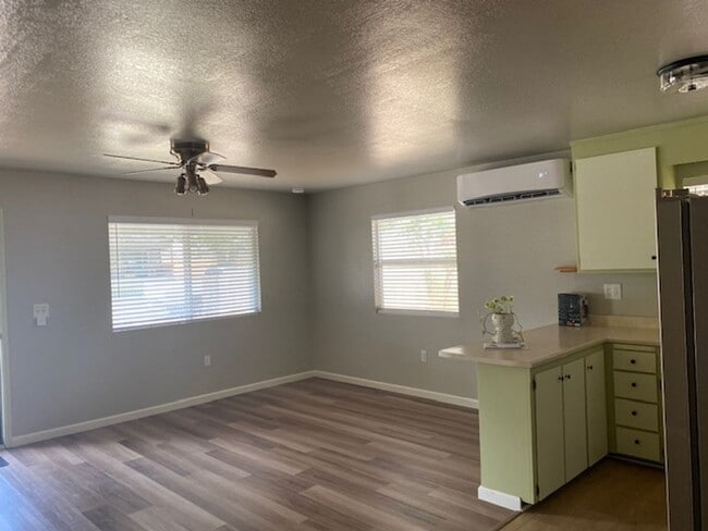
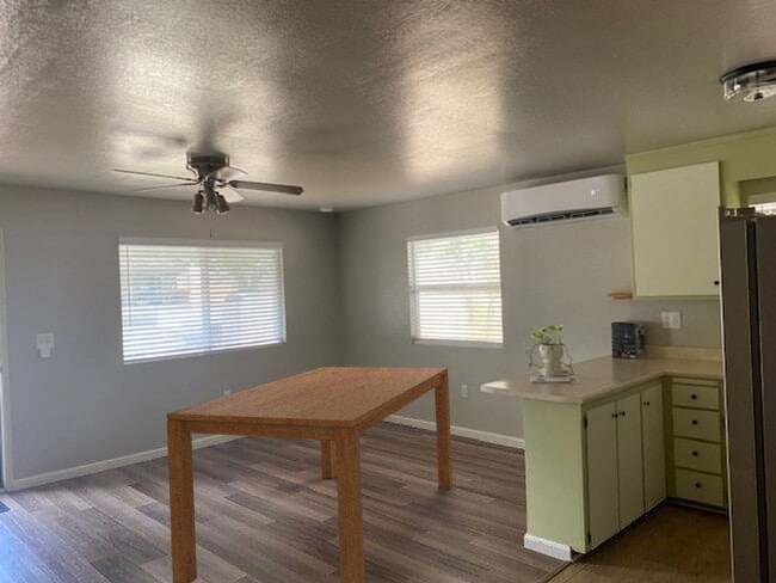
+ dining table [166,366,454,583]
